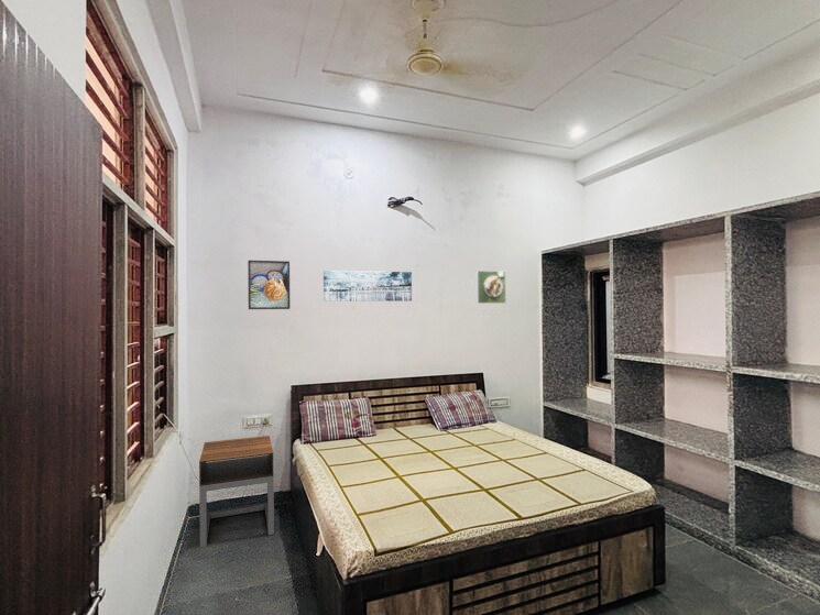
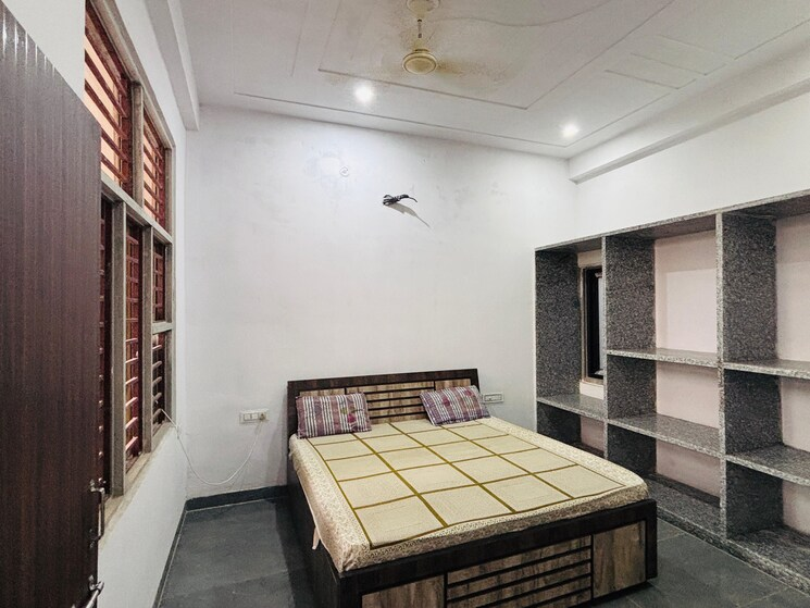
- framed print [474,270,507,305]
- wall art [322,270,413,303]
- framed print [247,260,291,310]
- nightstand [198,435,275,548]
